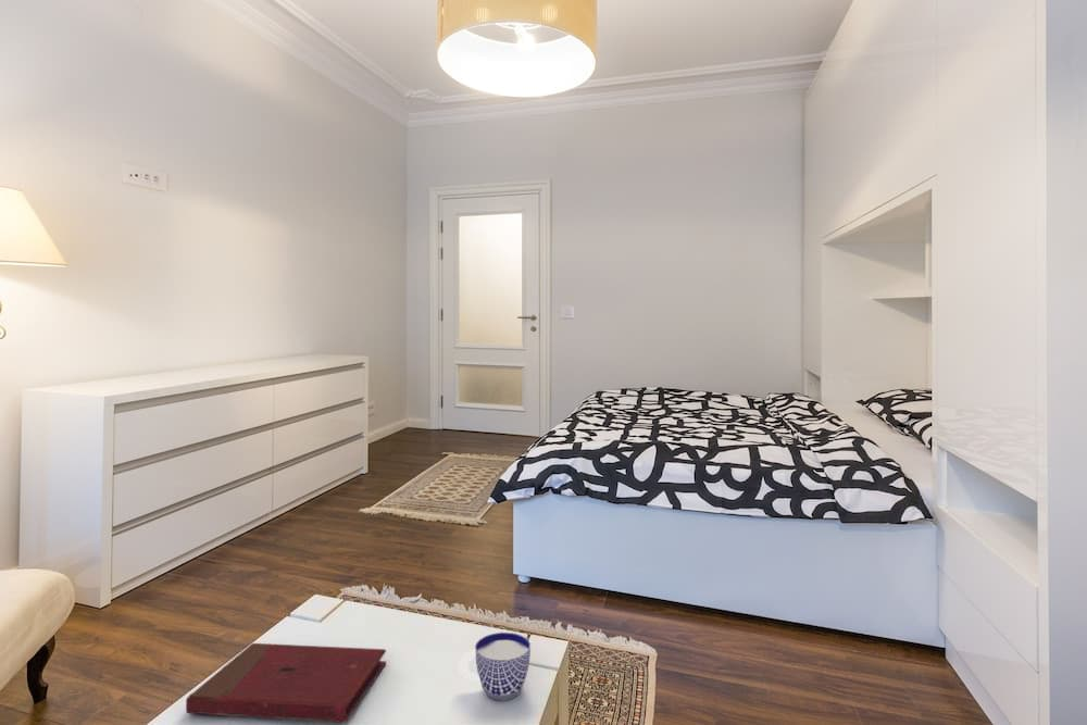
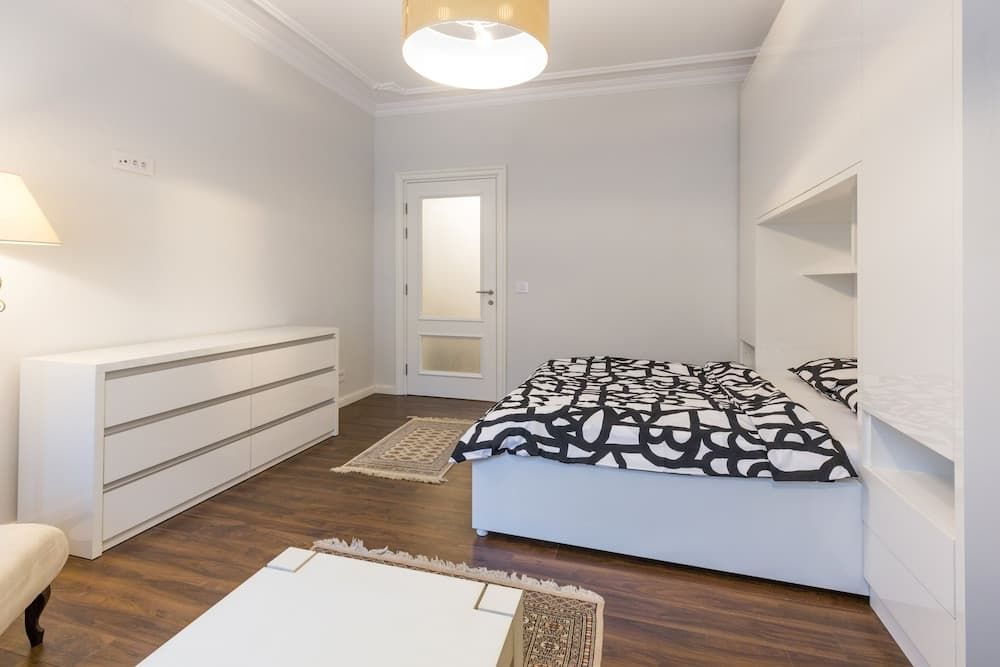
- book [185,642,387,724]
- cup [458,632,532,702]
